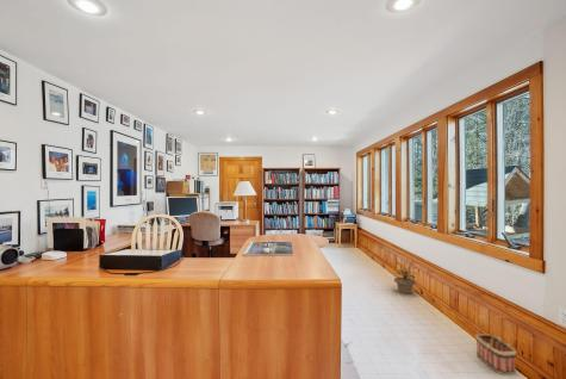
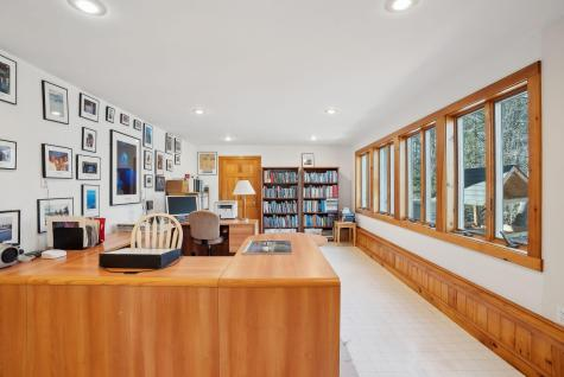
- basket [474,315,518,375]
- potted plant [393,259,417,294]
